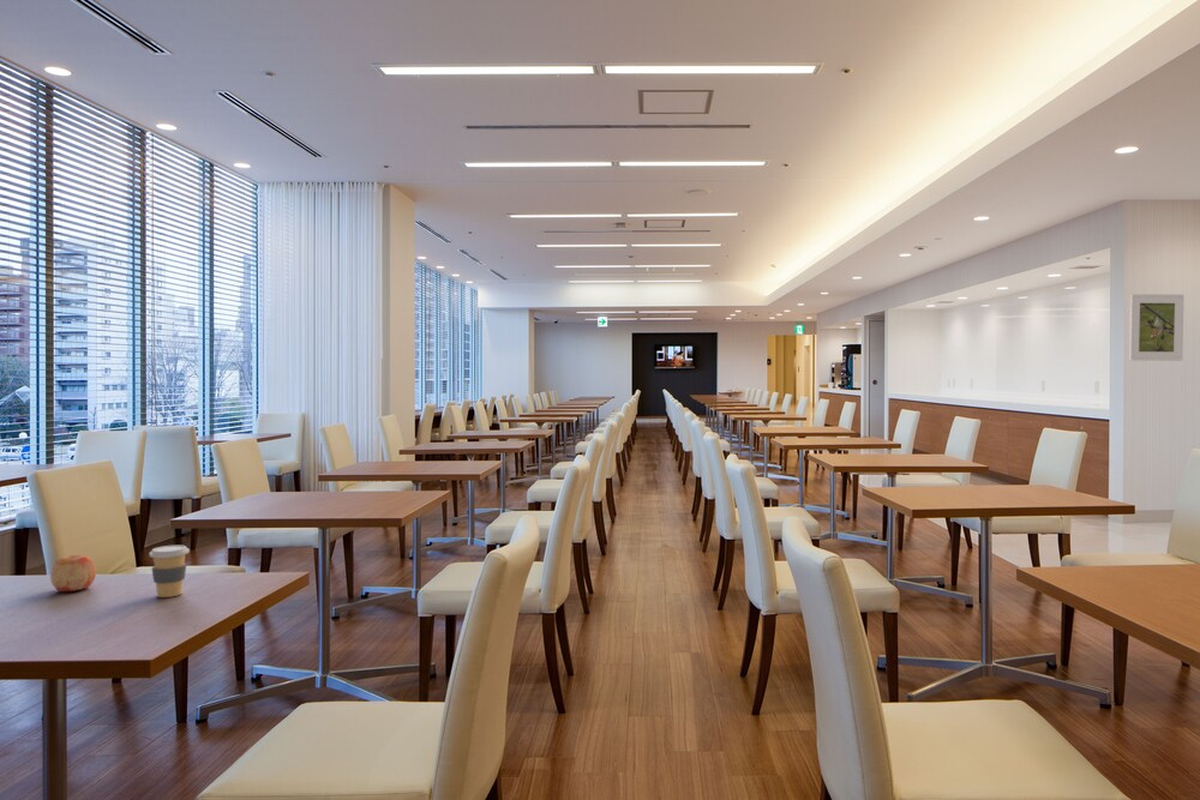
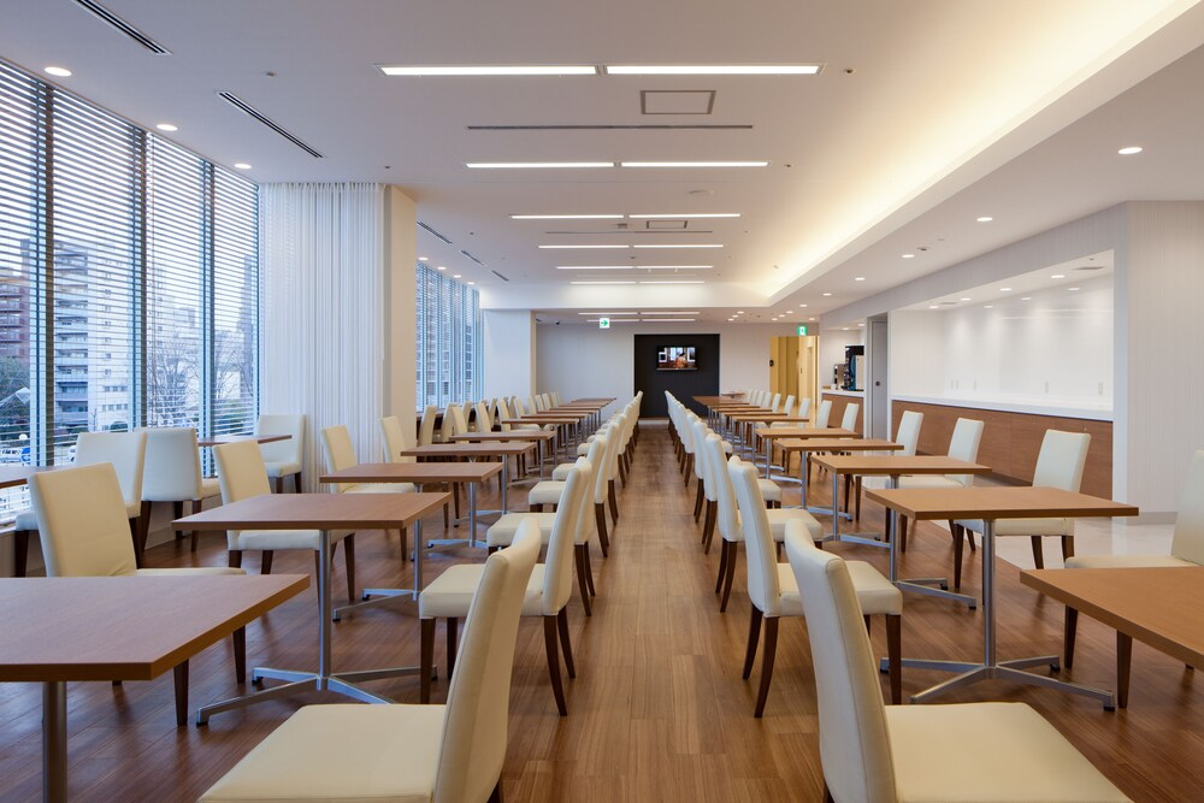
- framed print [1128,293,1184,362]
- coffee cup [148,545,191,599]
- apple [49,554,97,593]
